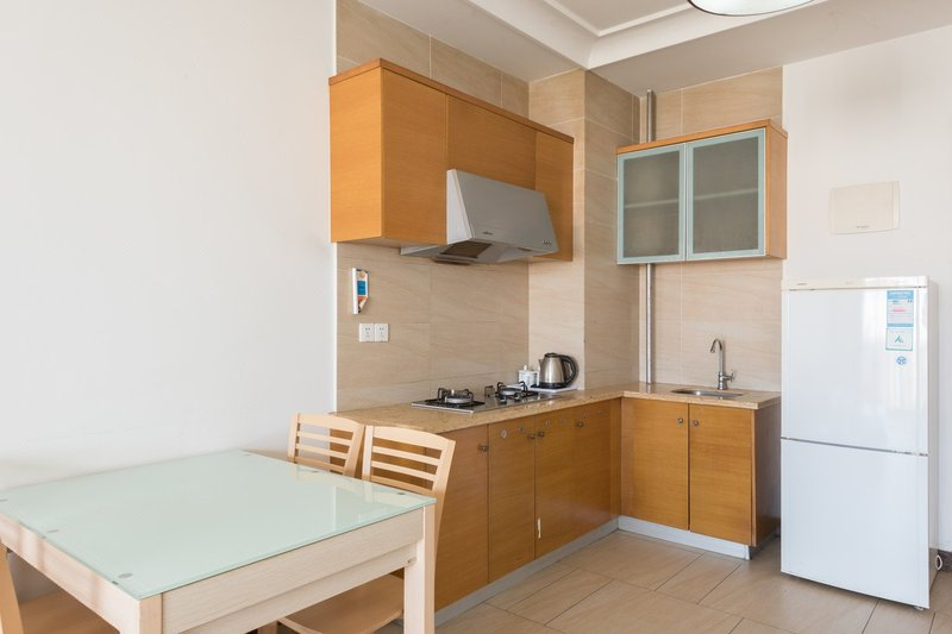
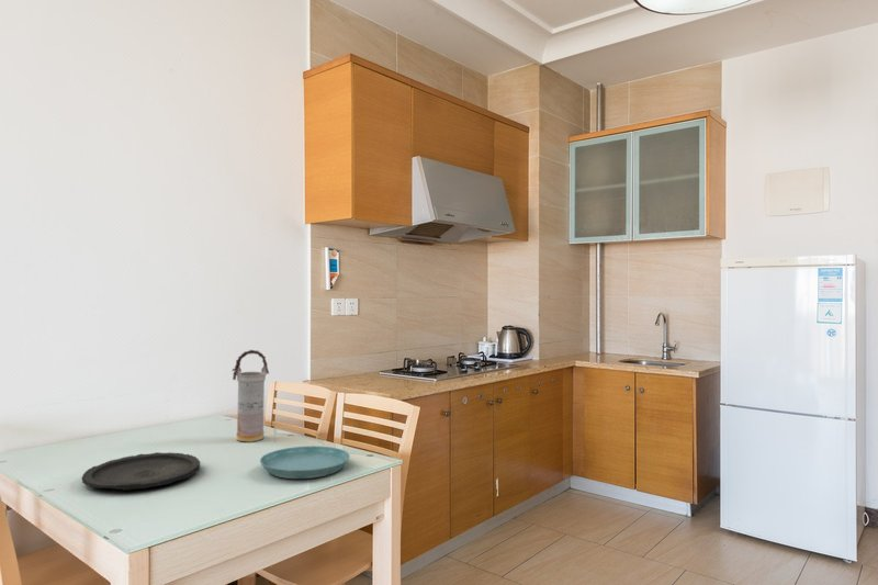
+ saucer [259,445,351,480]
+ plate [80,451,201,492]
+ vase [232,349,270,442]
